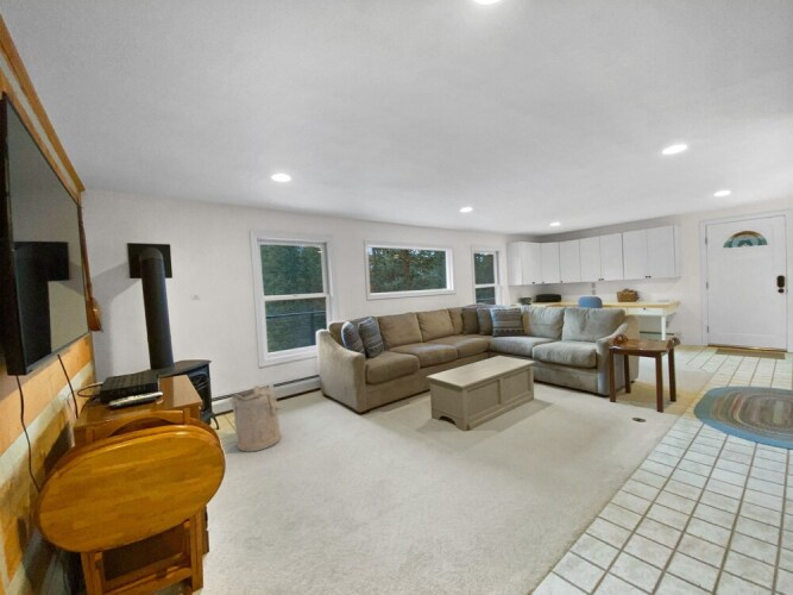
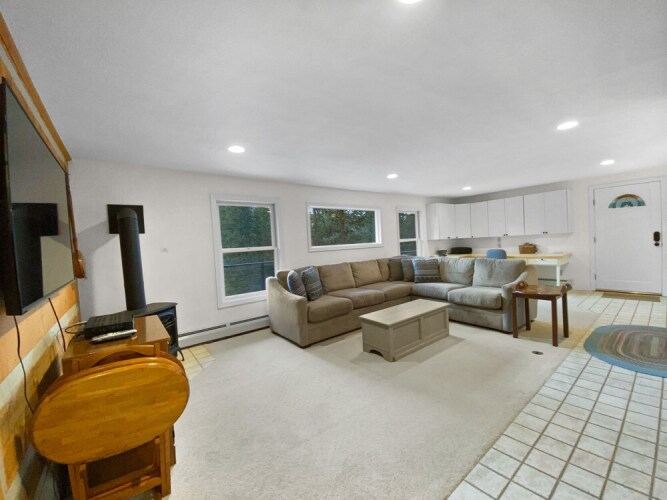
- laundry hamper [228,384,285,452]
